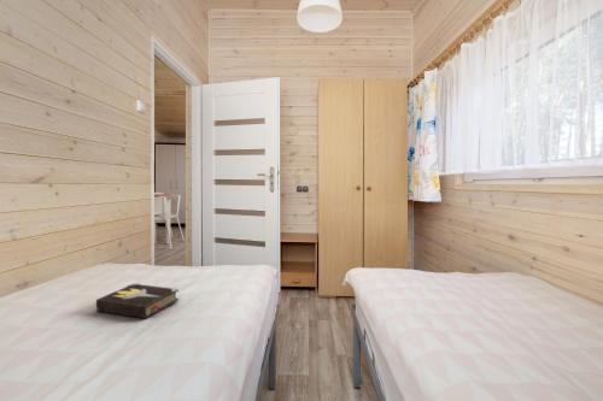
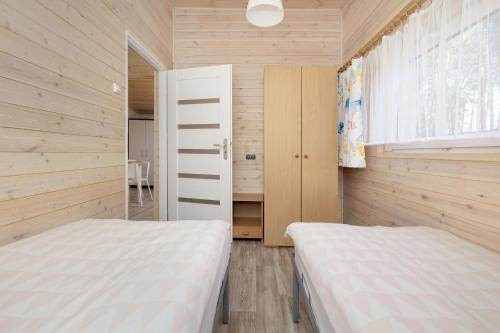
- hardback book [95,282,180,320]
